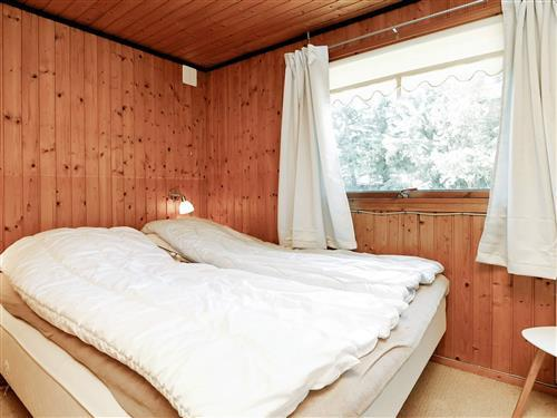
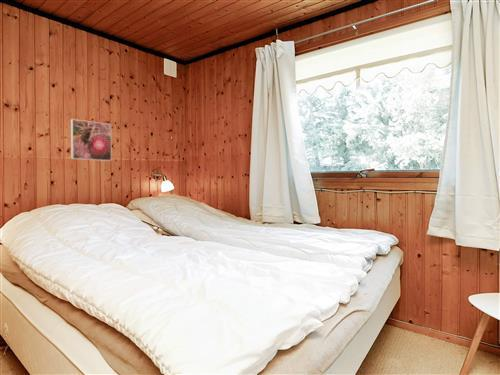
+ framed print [70,118,113,162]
